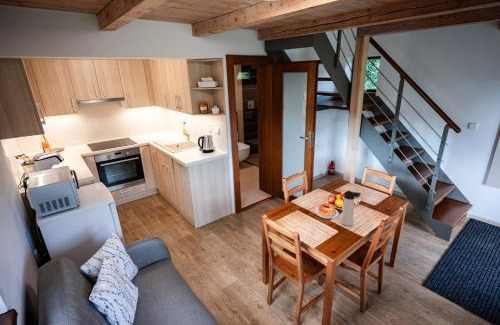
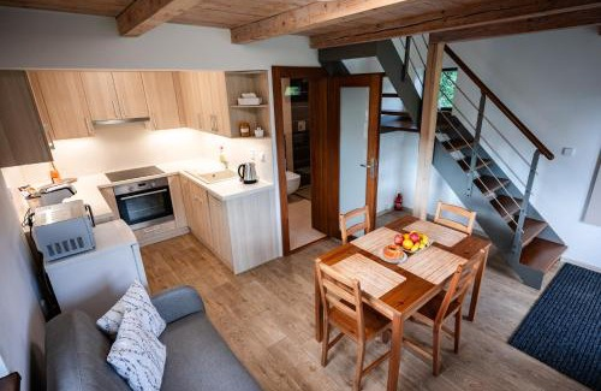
- thermos bottle [341,190,362,227]
